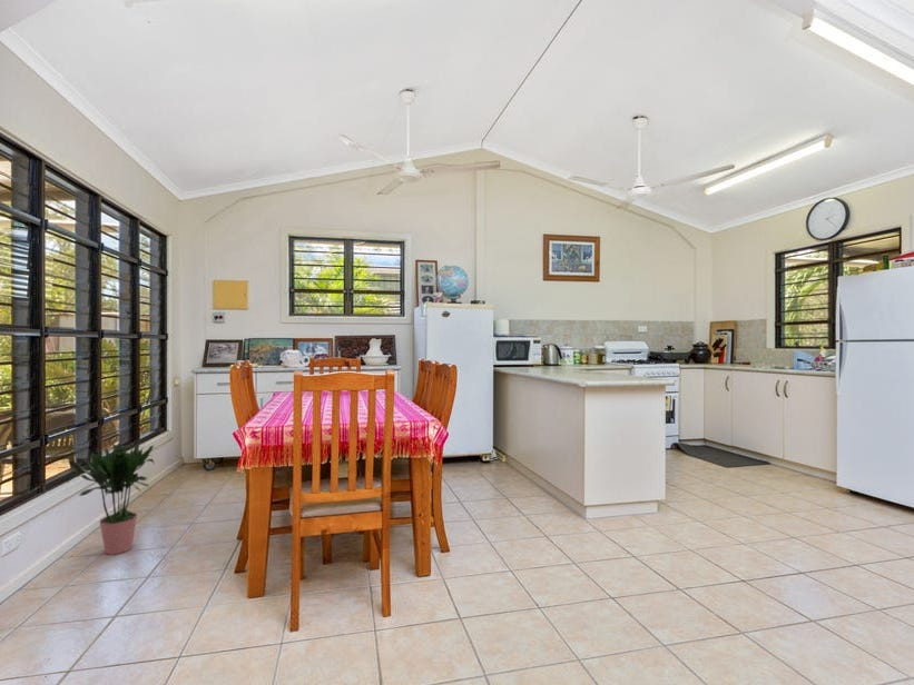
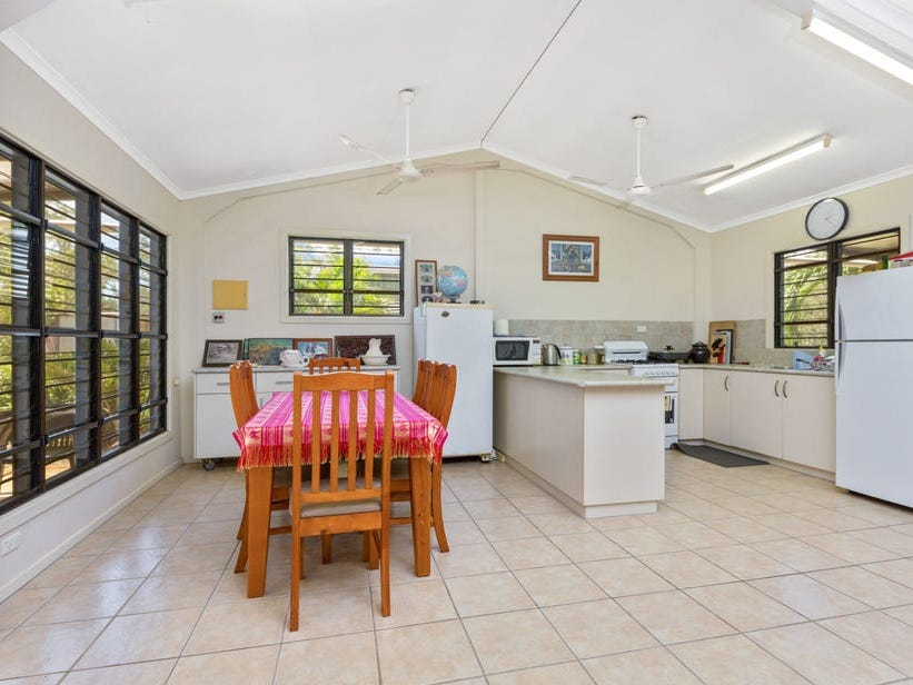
- potted plant [67,440,155,556]
